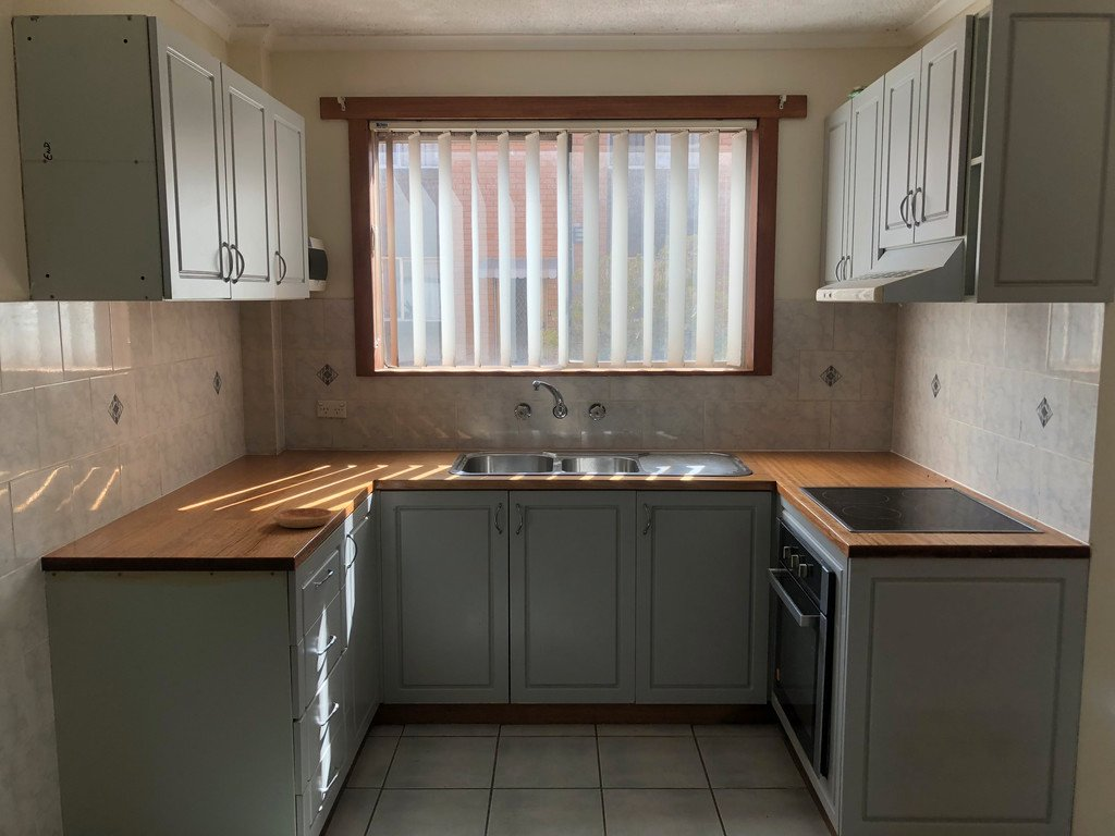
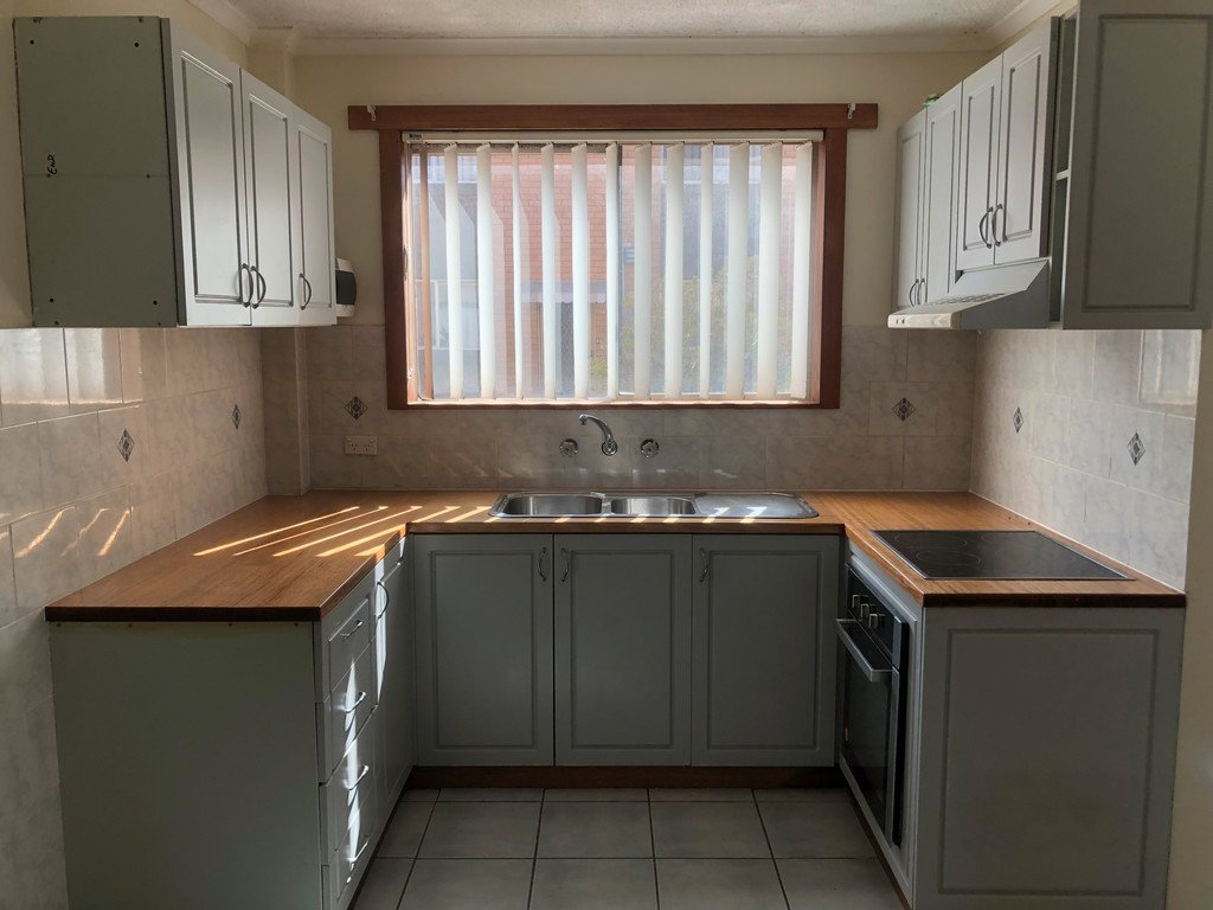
- saucer [272,507,333,529]
